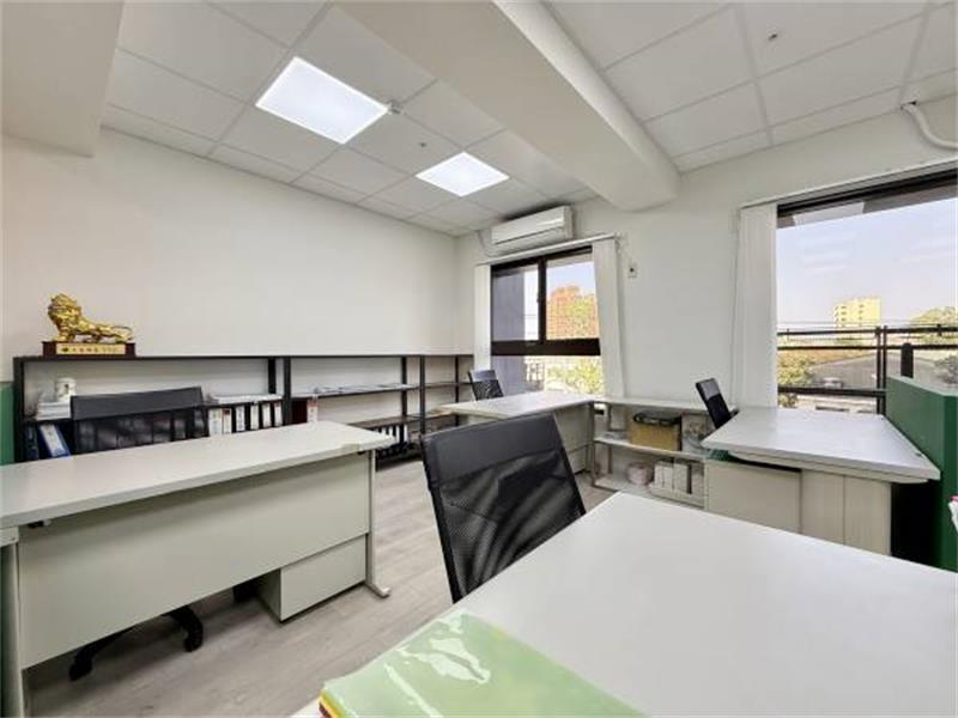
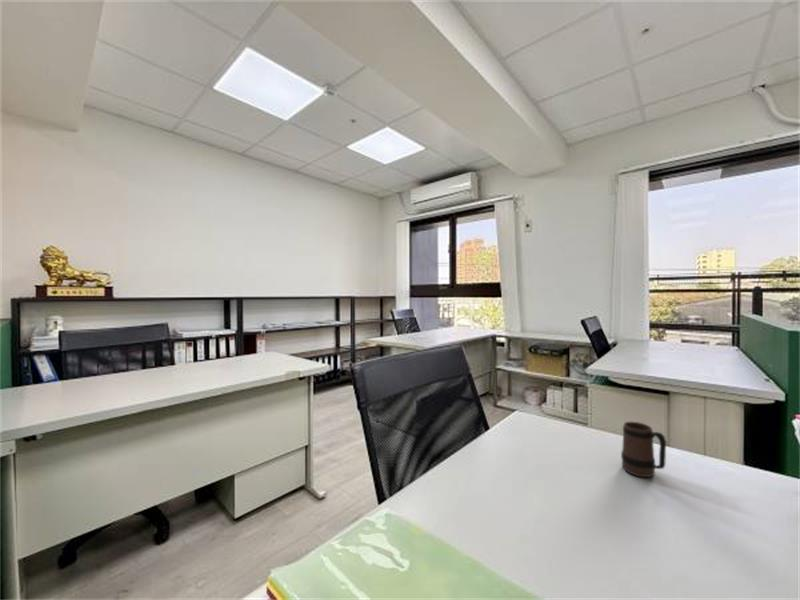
+ mug [620,421,667,478]
